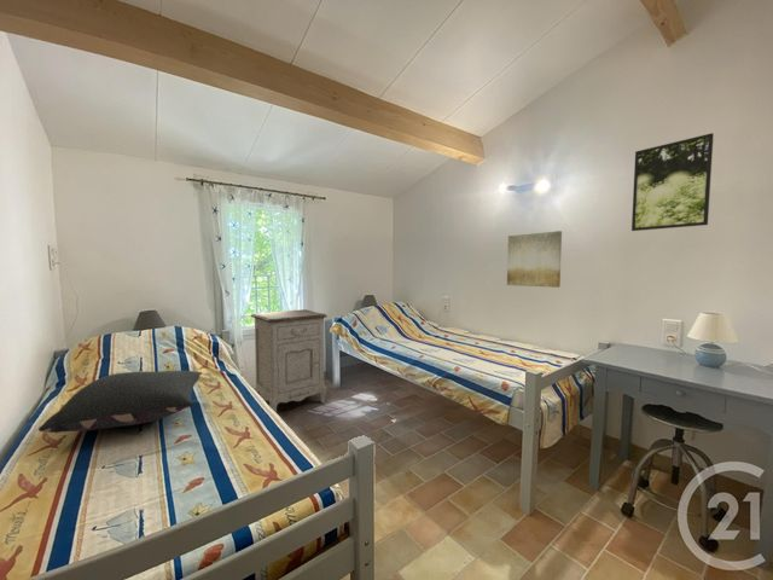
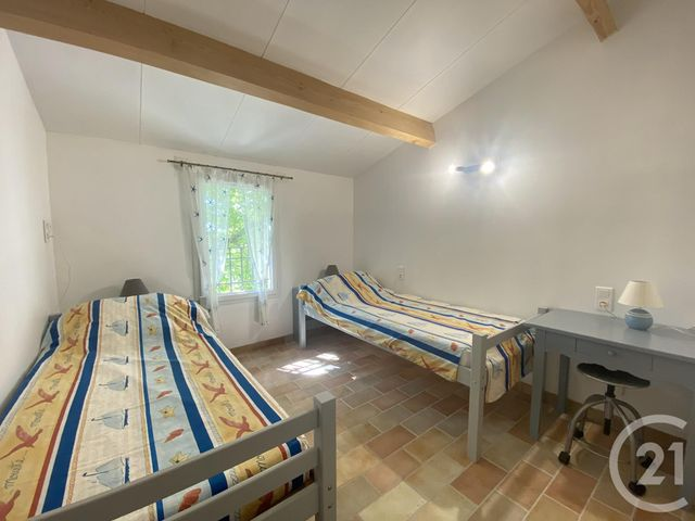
- nightstand [250,308,329,413]
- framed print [630,132,715,232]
- pillow [37,370,203,434]
- wall art [506,230,563,289]
